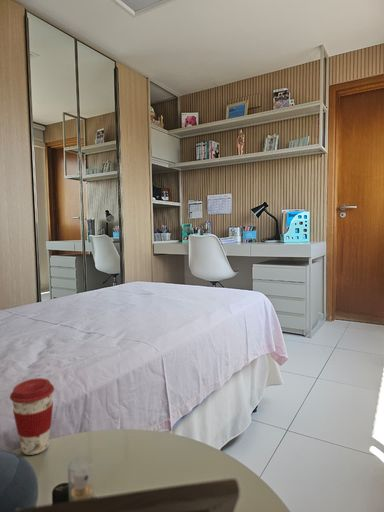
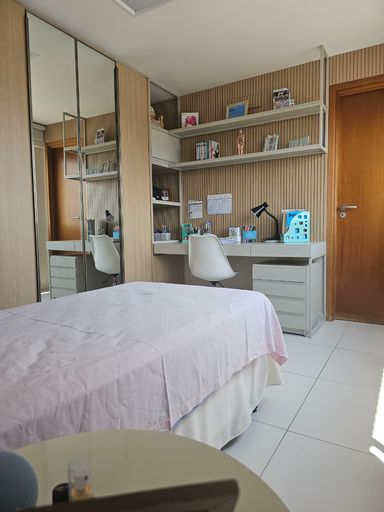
- coffee cup [9,377,55,456]
